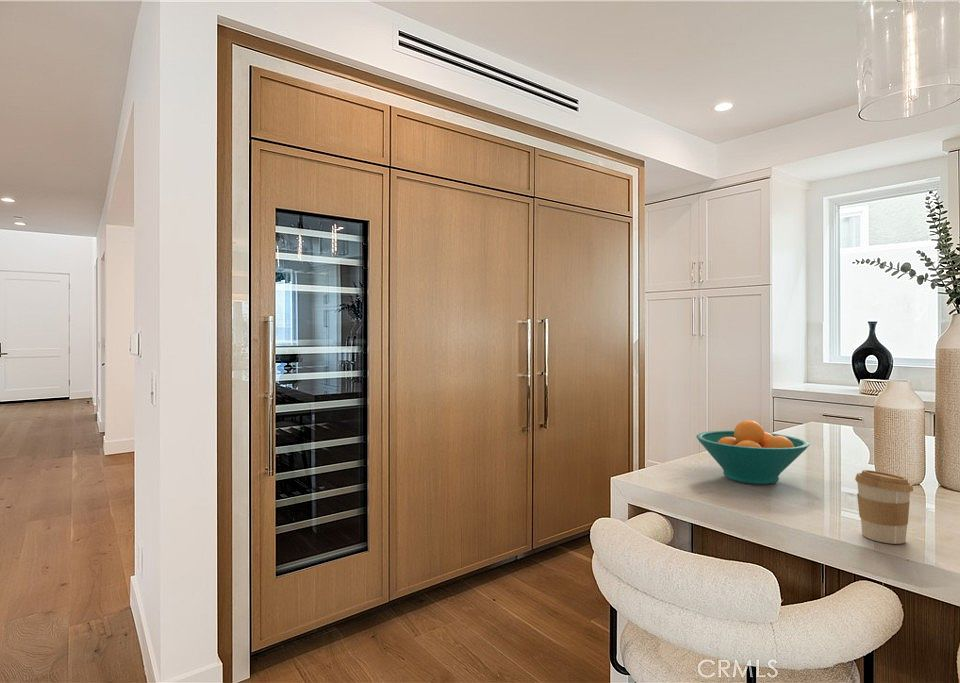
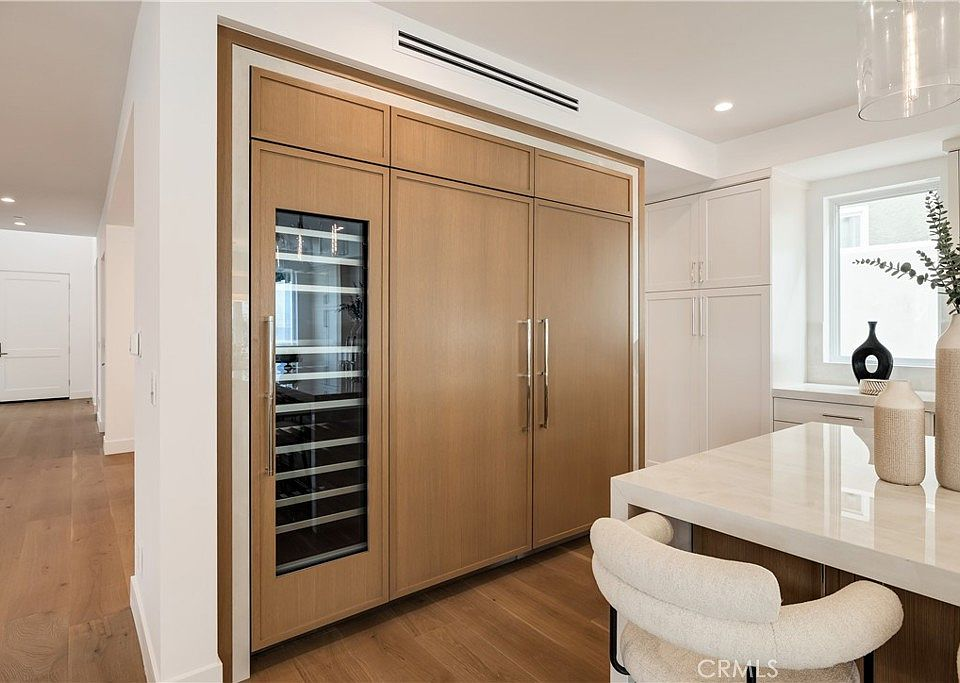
- fruit bowl [695,419,810,485]
- coffee cup [854,469,914,545]
